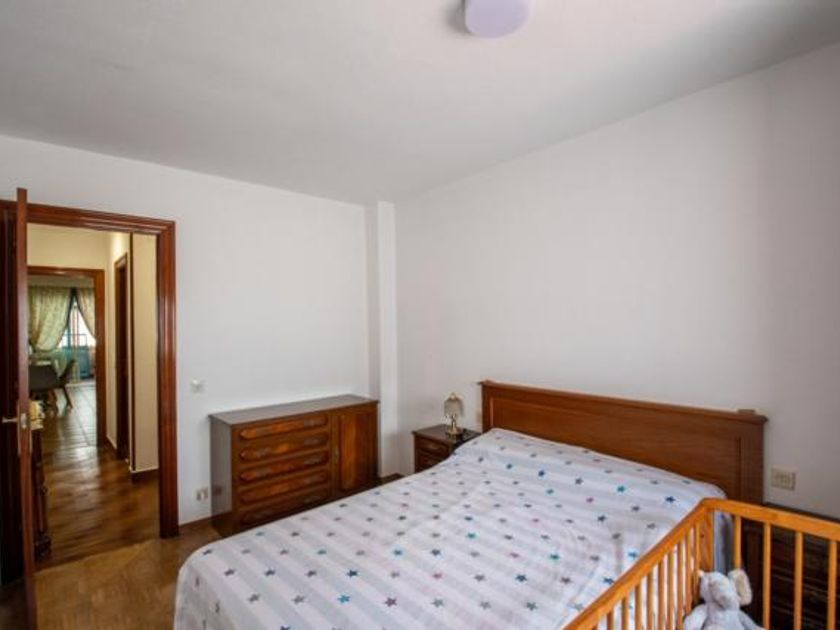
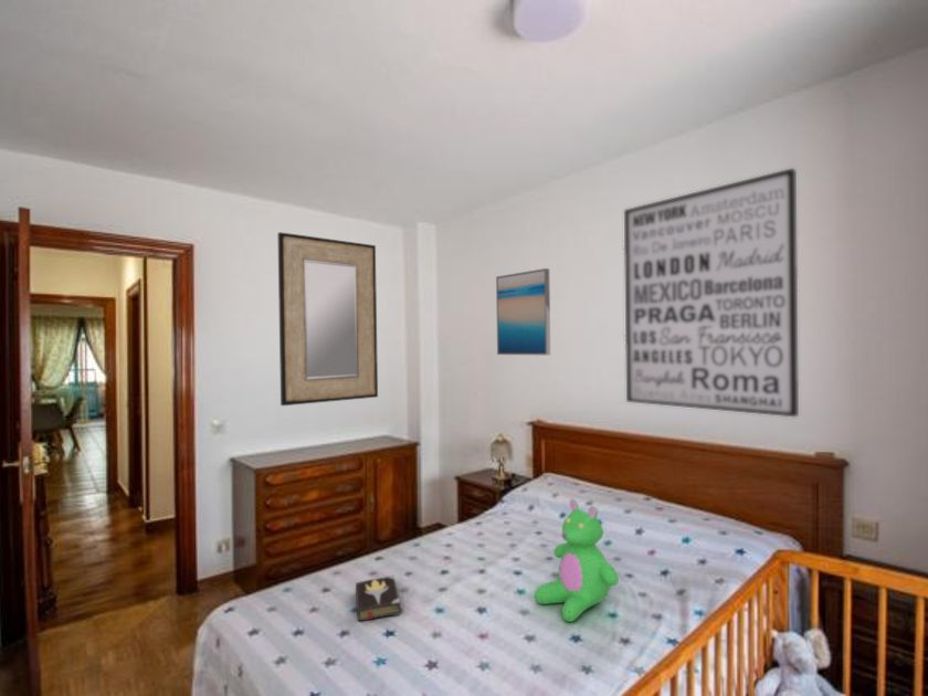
+ teddy bear [534,498,620,623]
+ hardback book [355,574,402,623]
+ wall art [495,267,551,356]
+ home mirror [276,231,379,407]
+ wall art [623,167,800,418]
